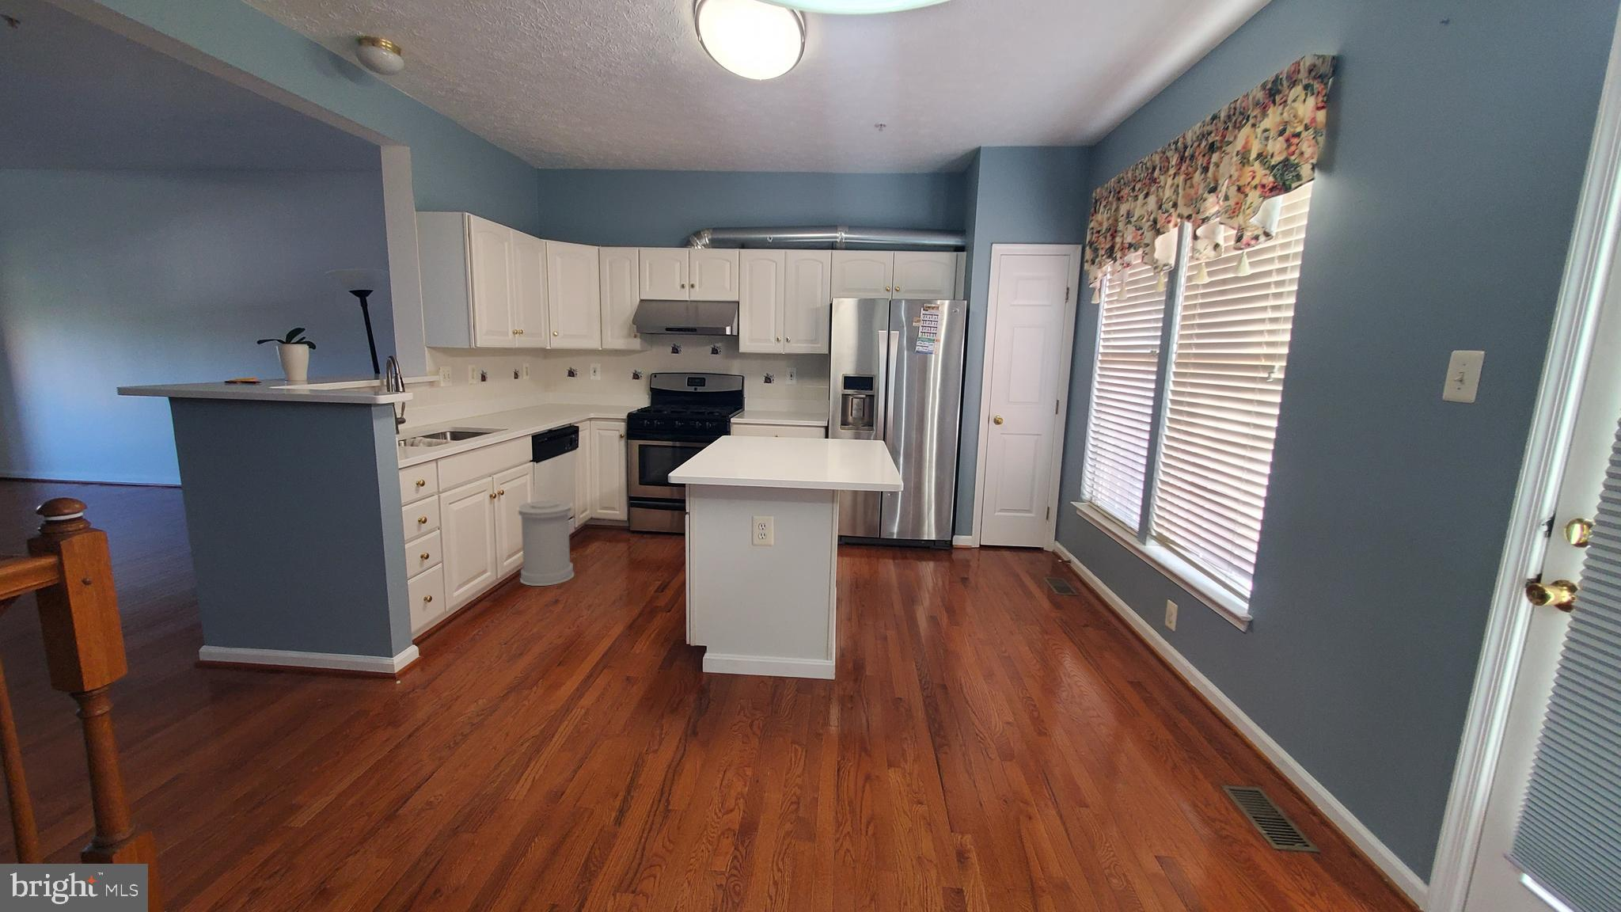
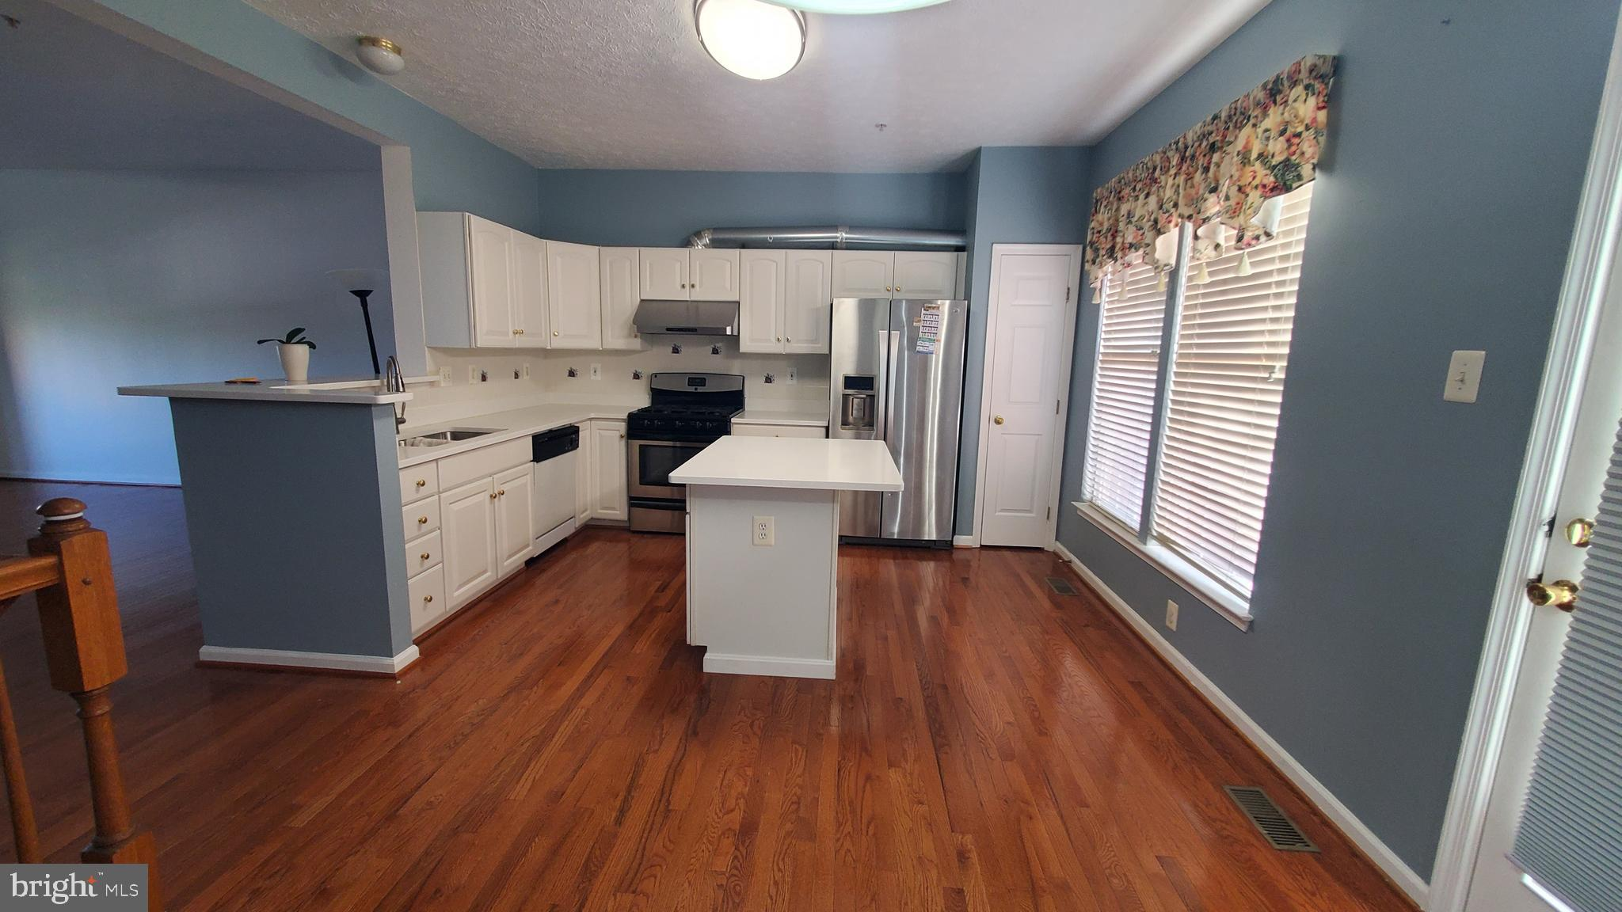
- trash can [517,500,574,587]
